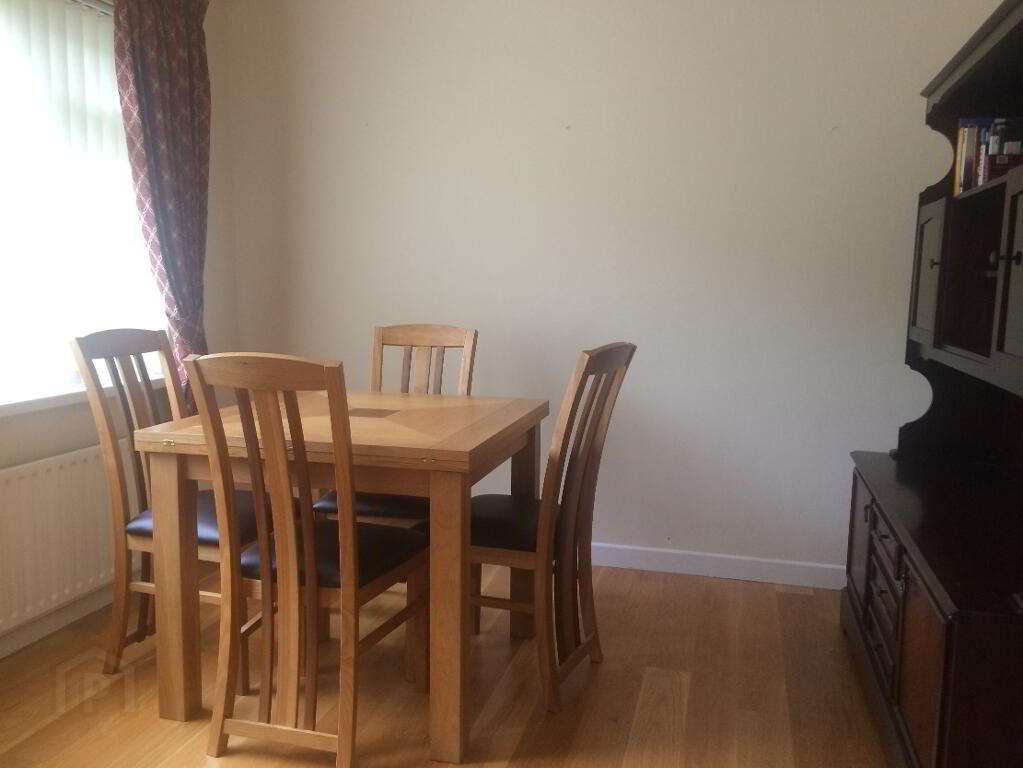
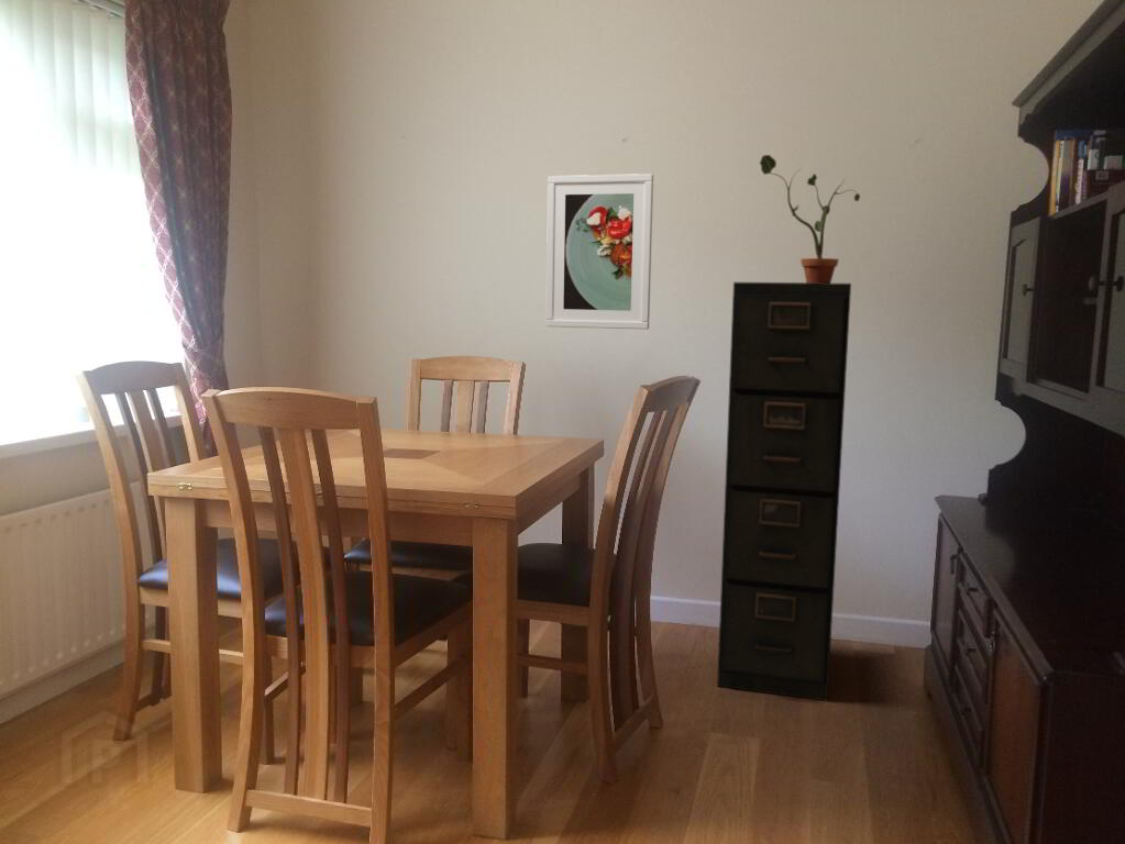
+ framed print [544,173,654,331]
+ filing cabinet [716,281,852,702]
+ potted plant [759,154,861,284]
